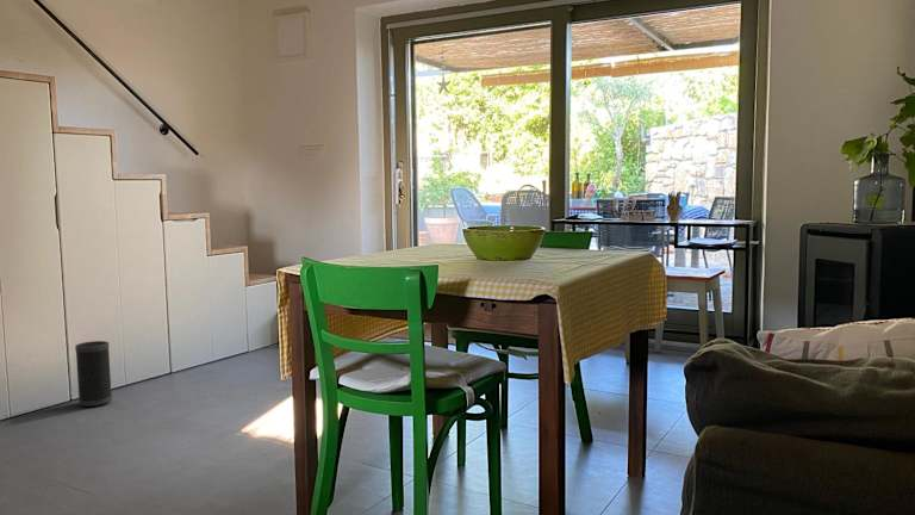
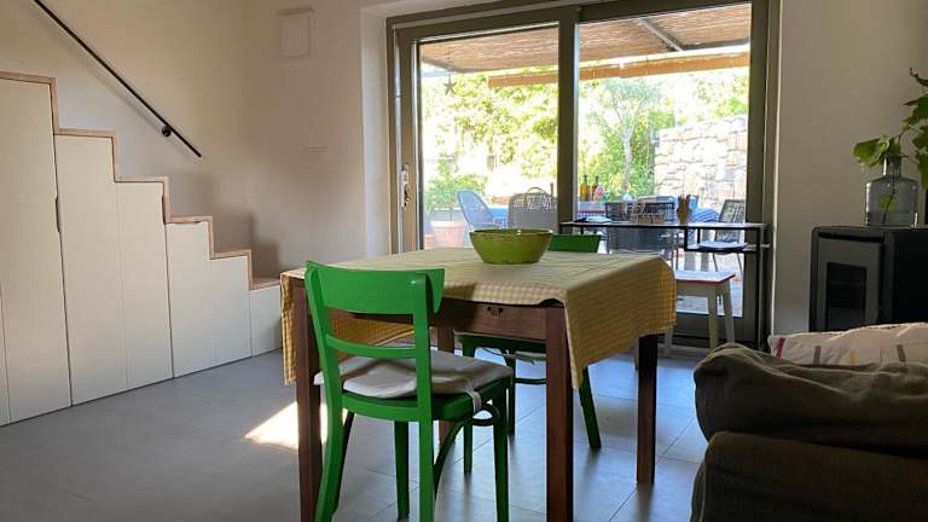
- speaker [74,340,113,408]
